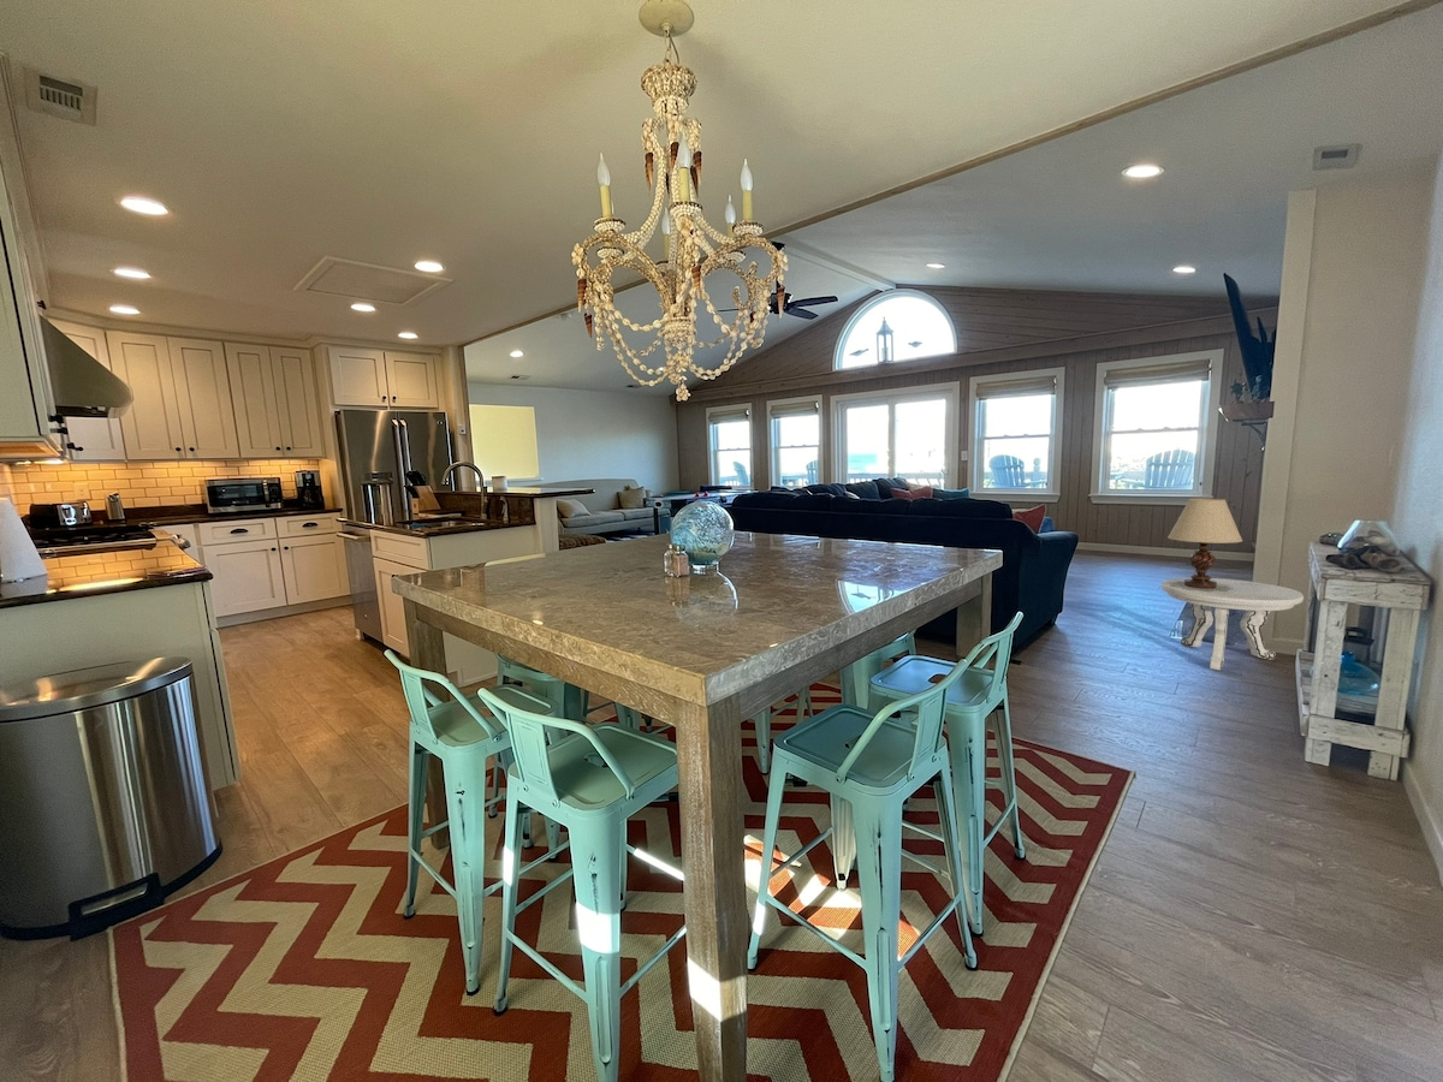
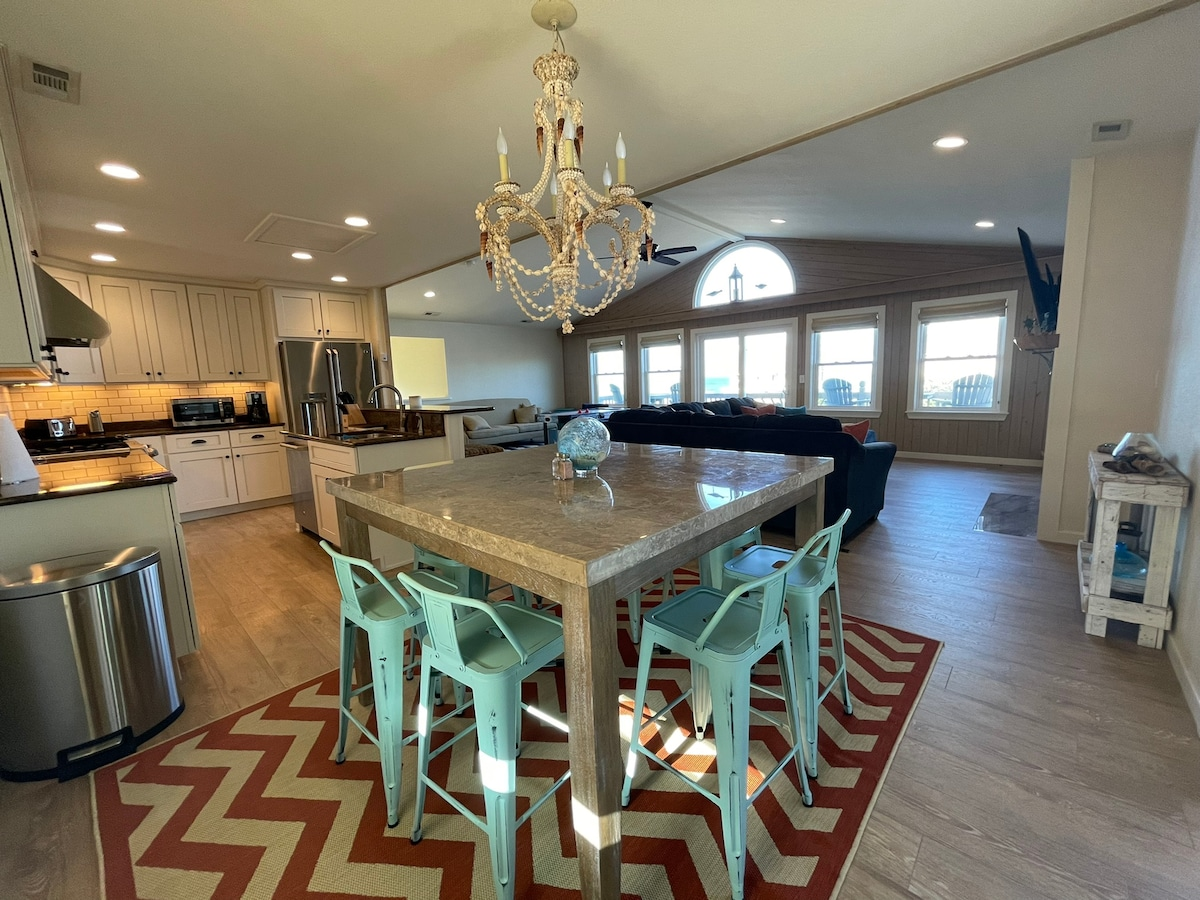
- table lamp [1166,498,1243,591]
- side table [1160,577,1305,672]
